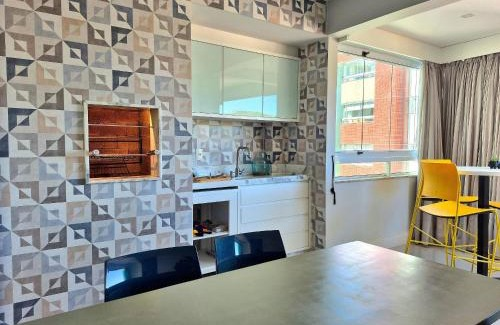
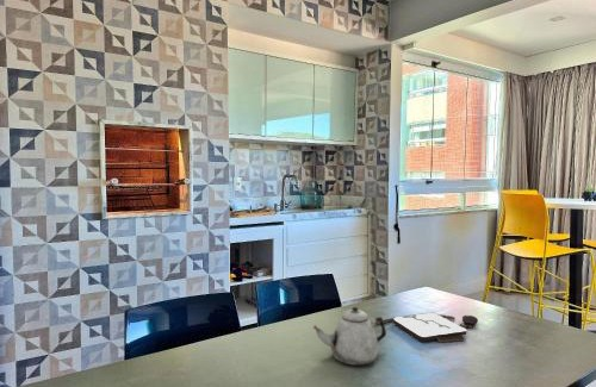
+ teapot [312,306,387,367]
+ board game [374,312,479,343]
